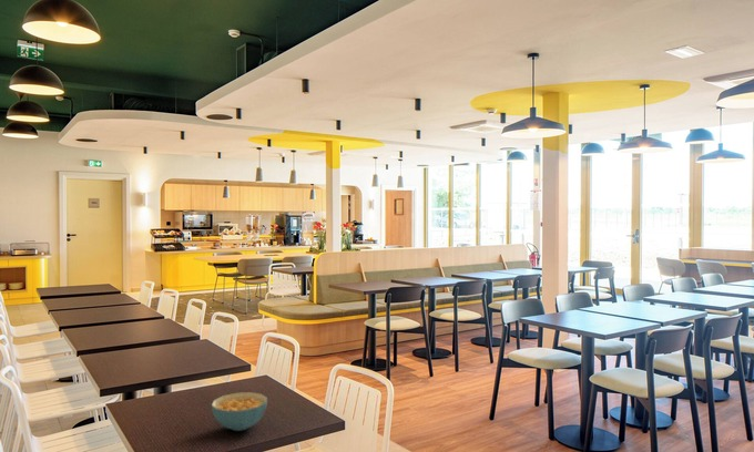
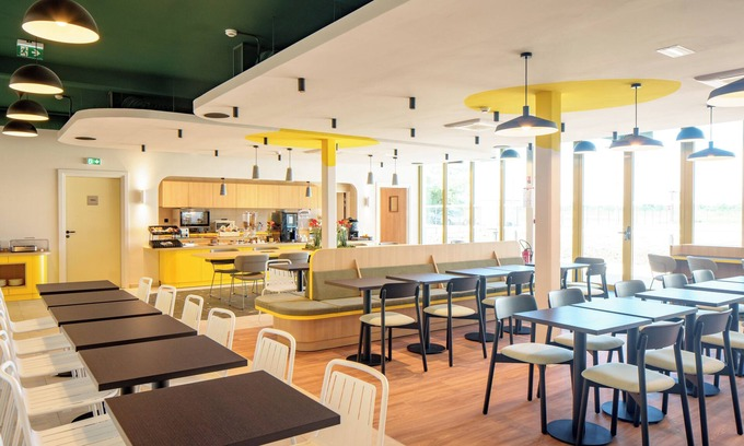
- cereal bowl [211,391,268,432]
